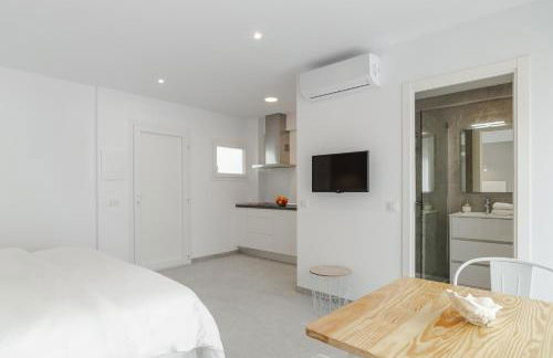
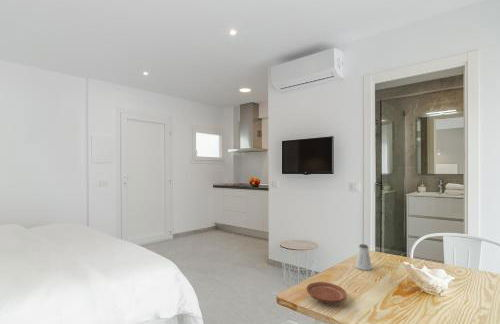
+ saltshaker [354,243,373,271]
+ plate [305,281,348,304]
